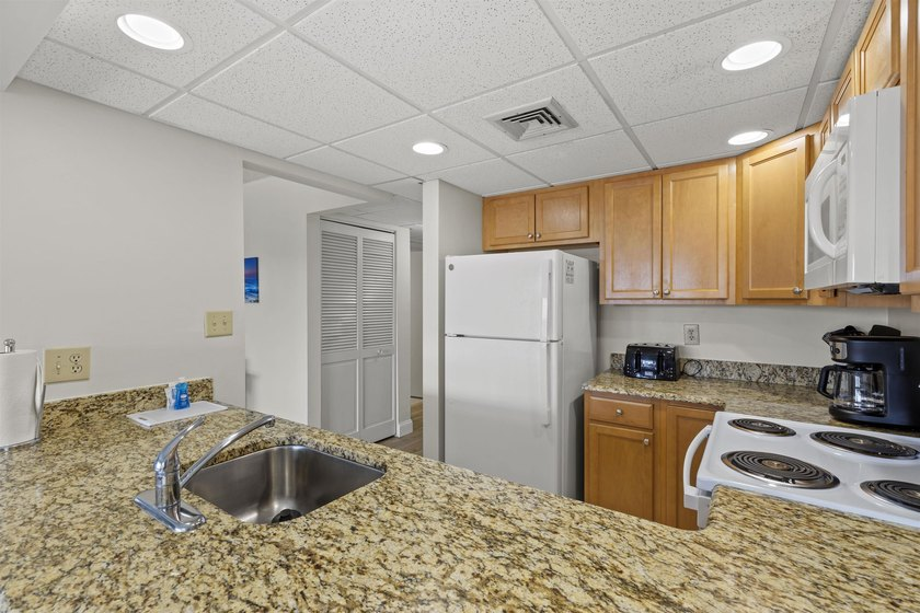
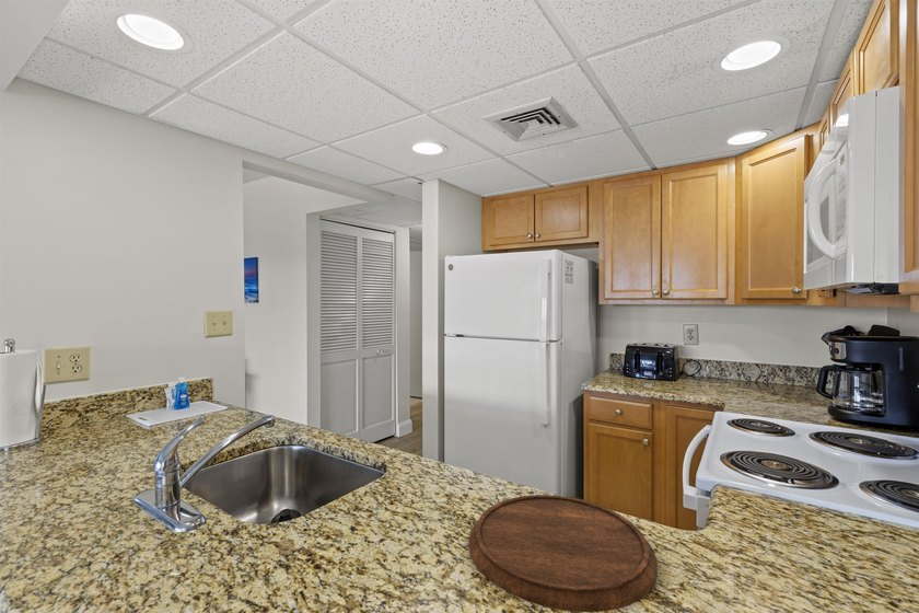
+ cutting board [468,494,659,613]
